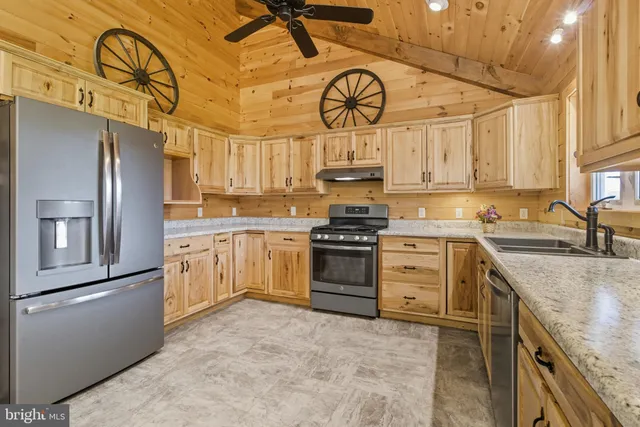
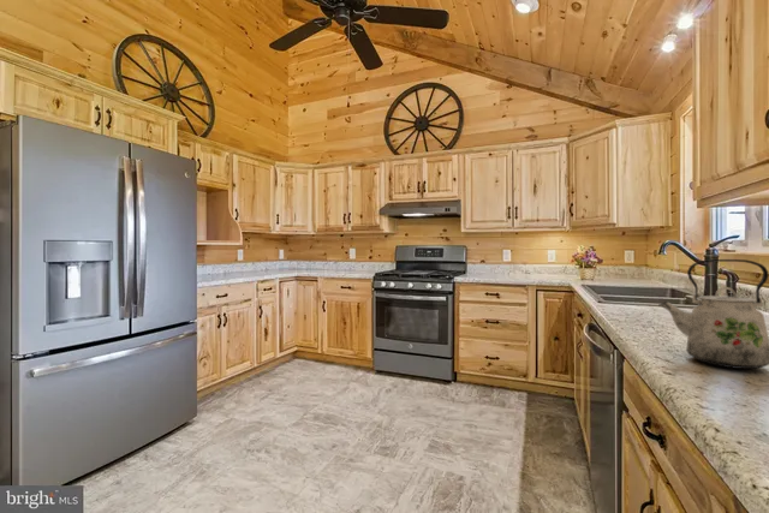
+ kettle [658,258,769,370]
